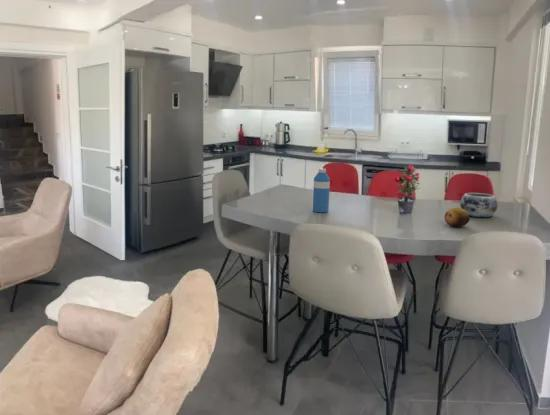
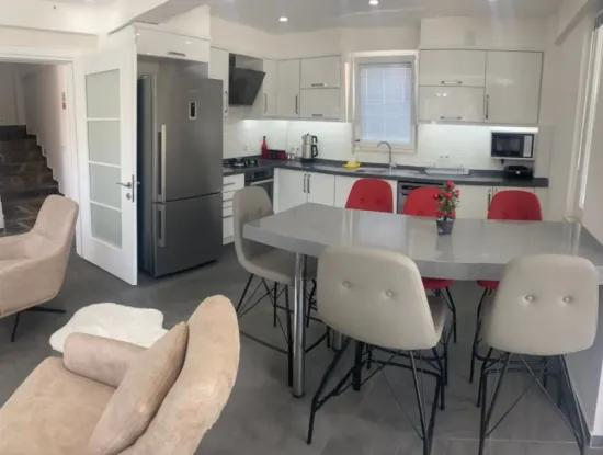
- fruit [443,207,471,228]
- decorative bowl [459,192,498,218]
- water bottle [312,168,331,213]
